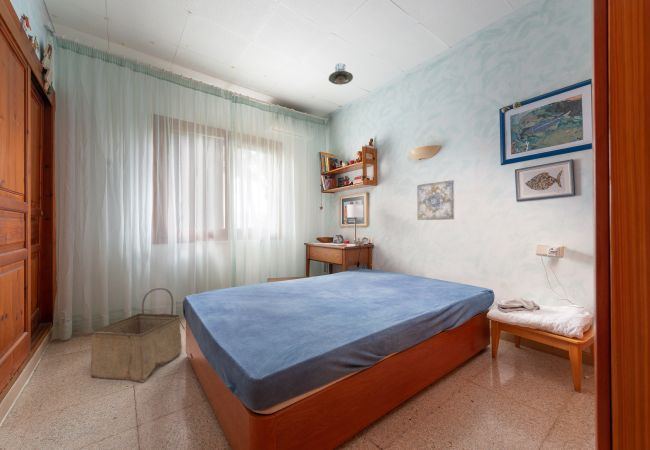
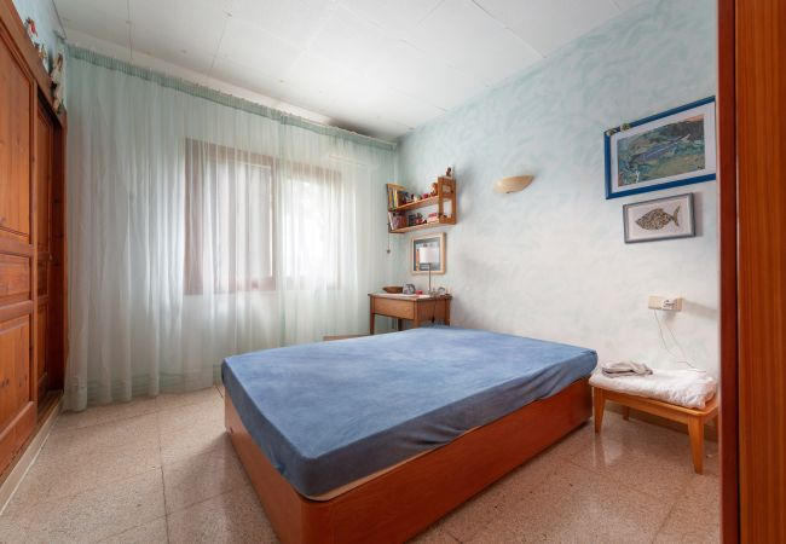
- storage bin [90,312,183,383]
- ceiling lamp [328,62,354,86]
- basket [141,287,174,315]
- wall art [416,179,455,221]
